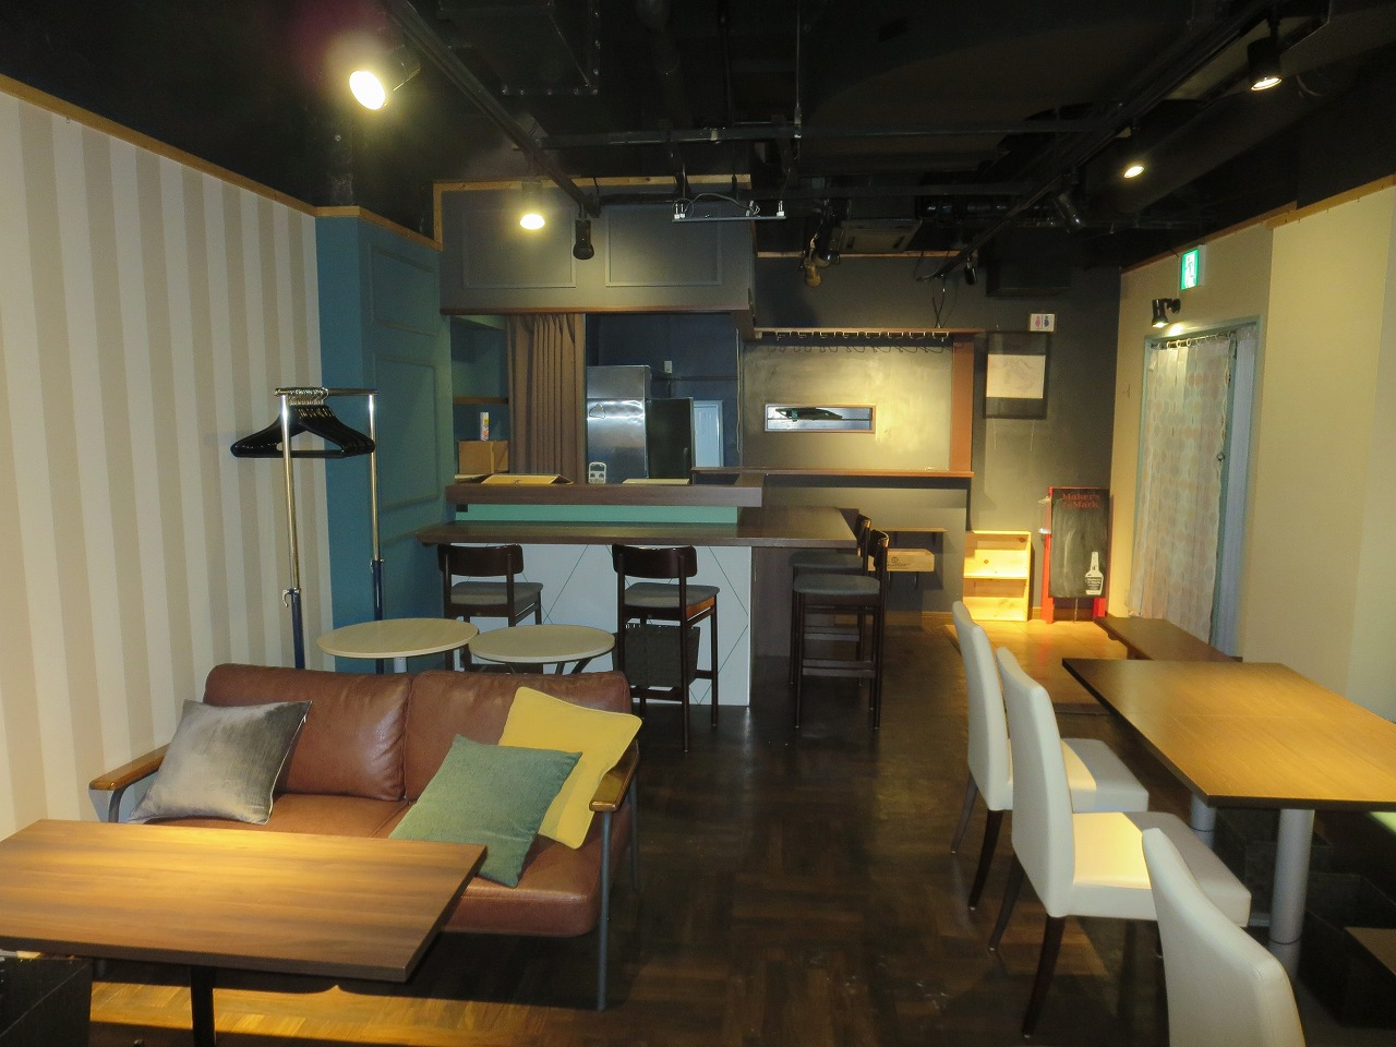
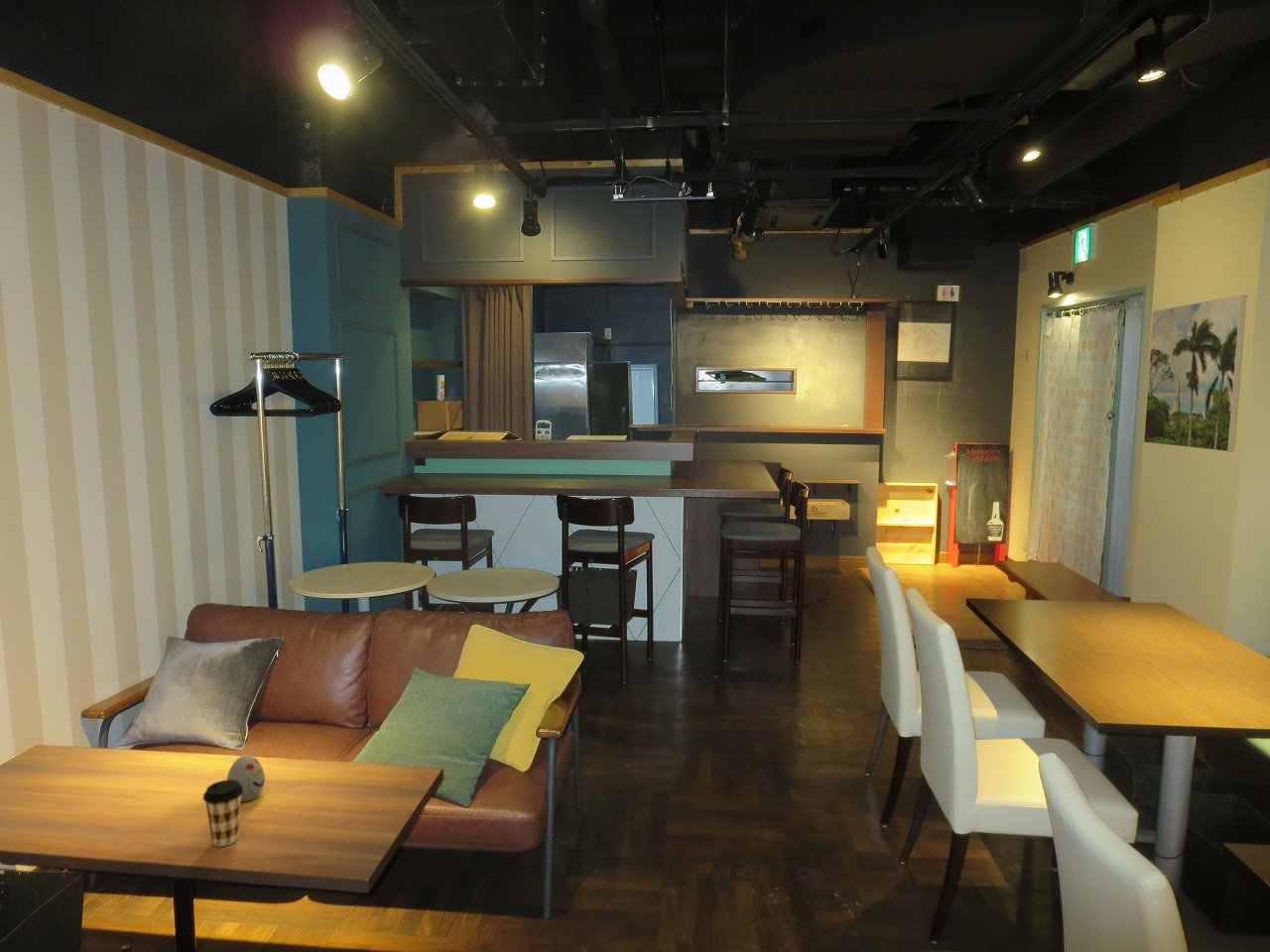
+ decorative egg [226,754,266,802]
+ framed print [1143,295,1248,453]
+ coffee cup [202,778,243,847]
